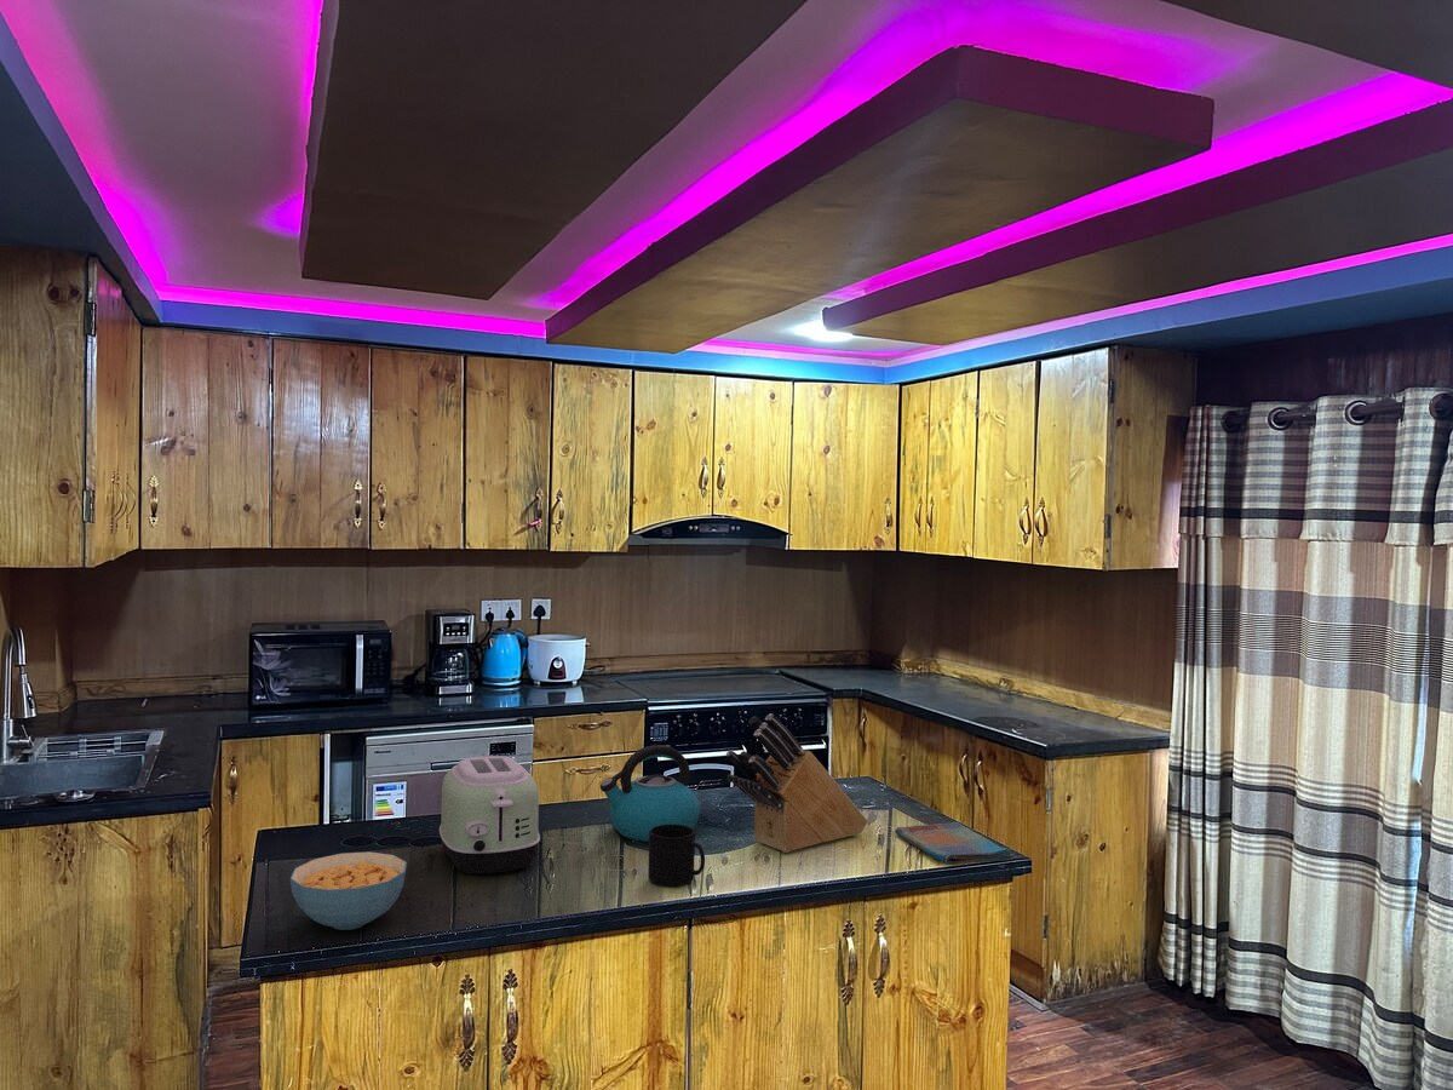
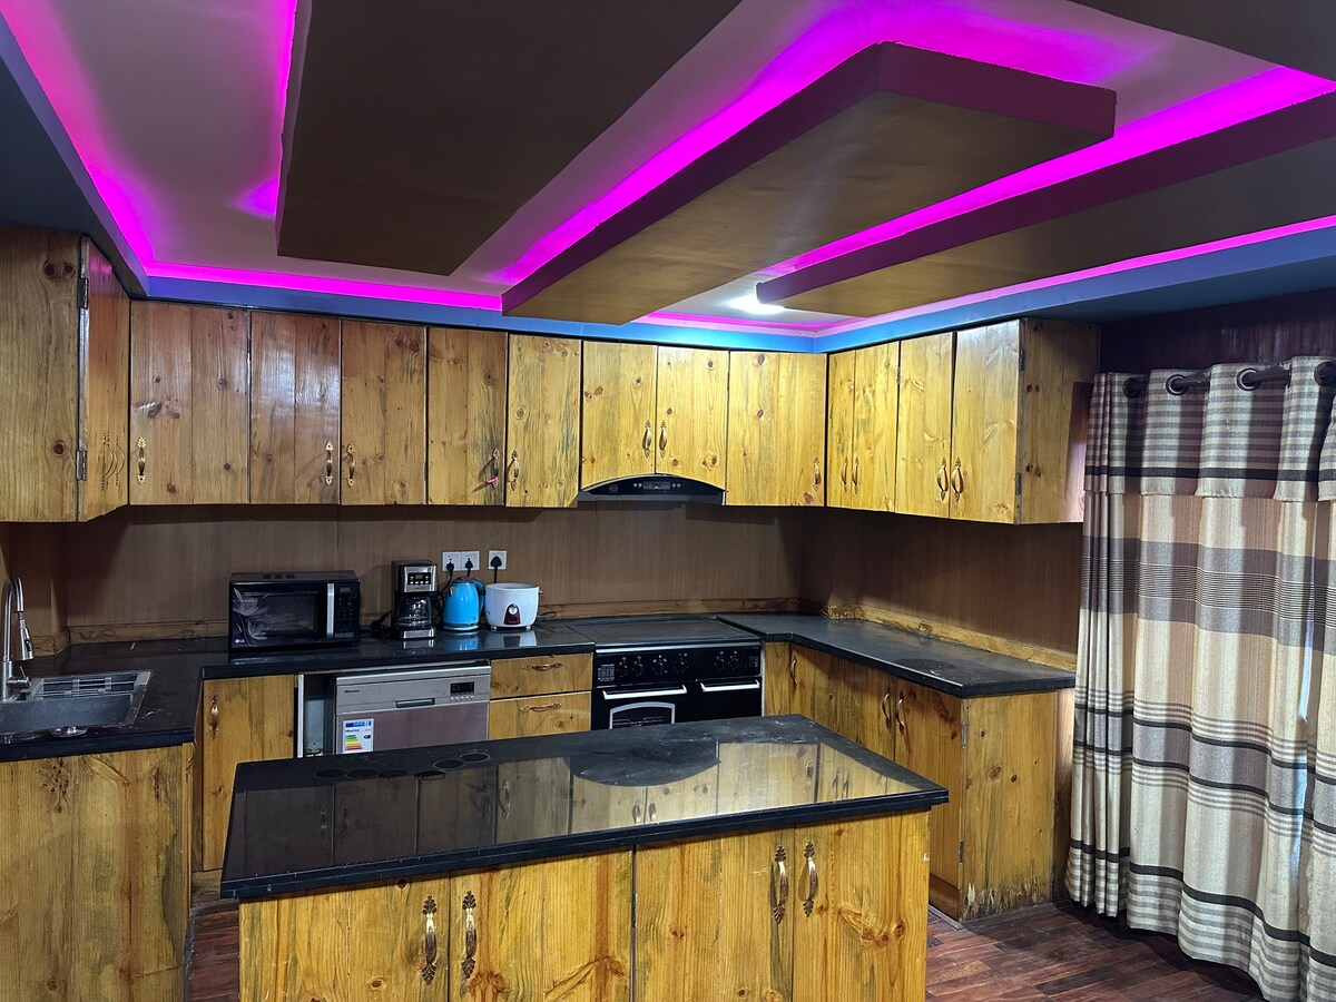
- dish towel [894,821,1013,867]
- kettle [599,744,701,843]
- toaster [438,755,541,876]
- knife block [725,712,869,854]
- cereal bowl [289,850,408,931]
- mug [647,825,706,888]
